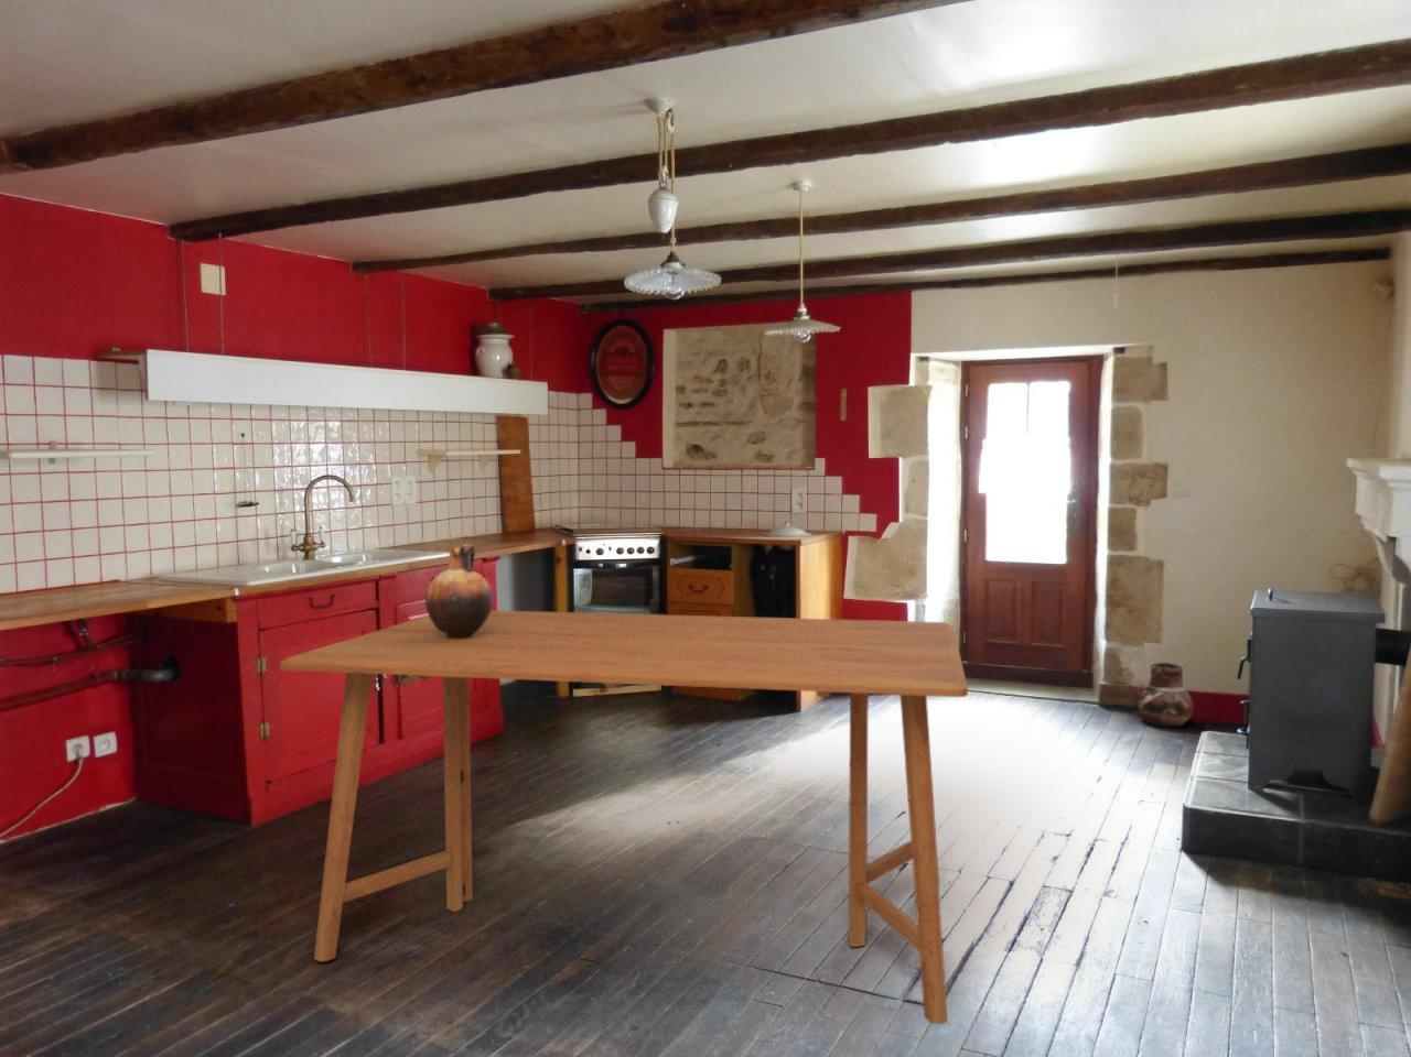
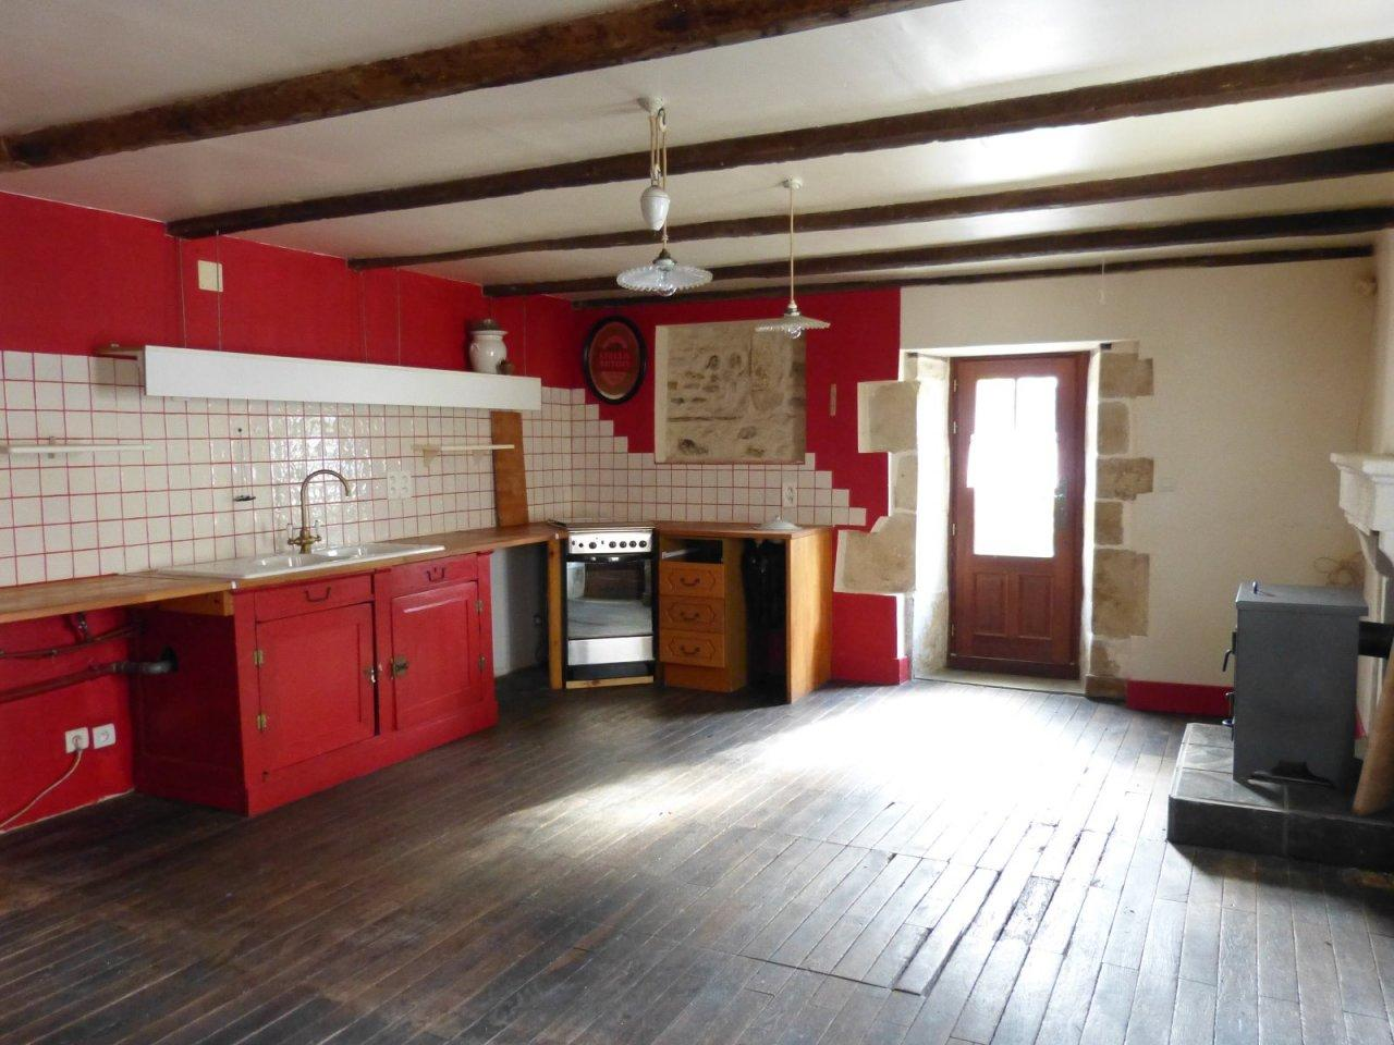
- dining table [279,608,969,1025]
- ceramic pitcher [424,543,494,638]
- ceramic pot [1137,662,1195,727]
